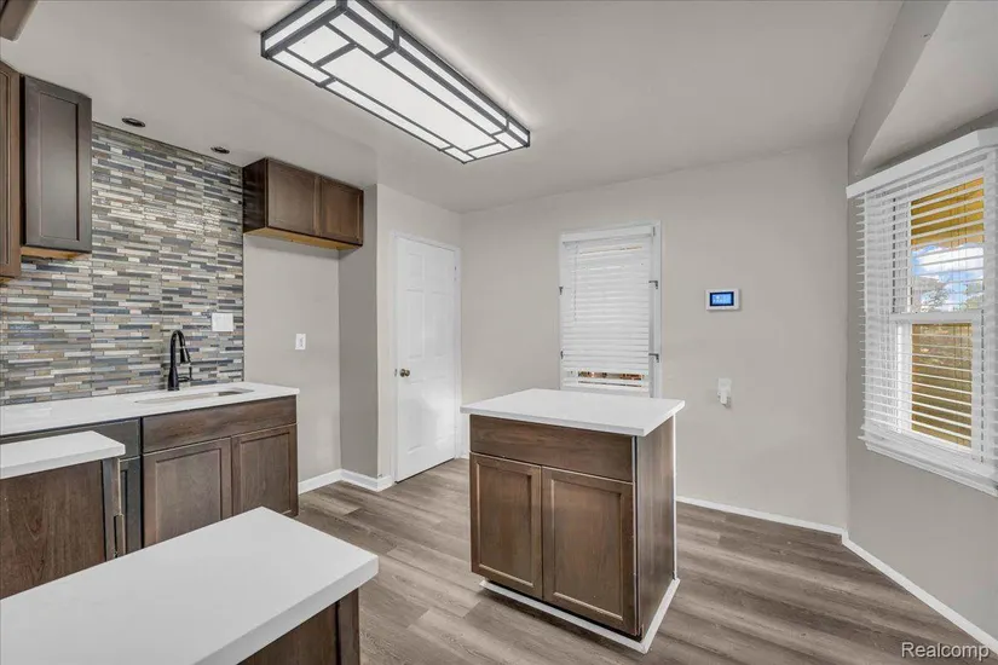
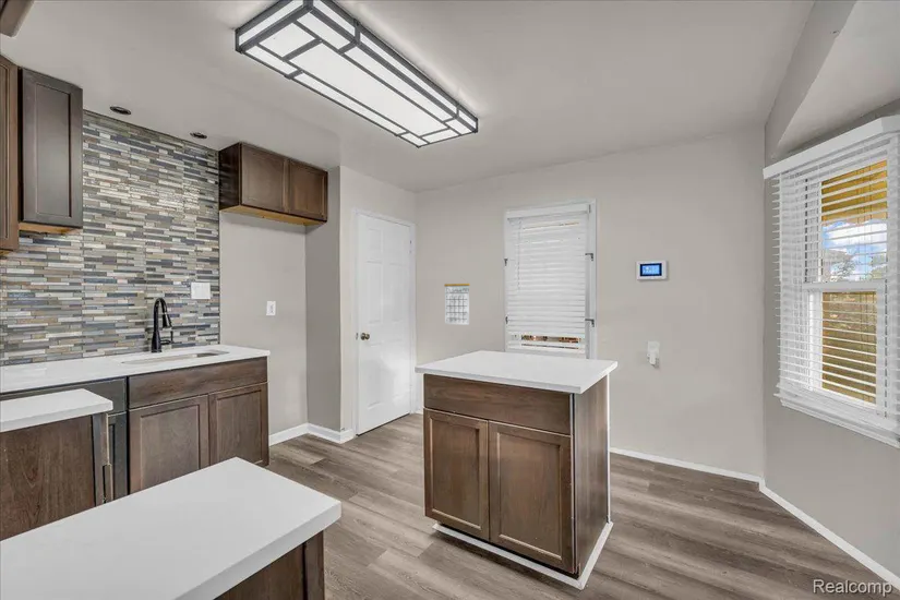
+ calendar [443,277,471,326]
